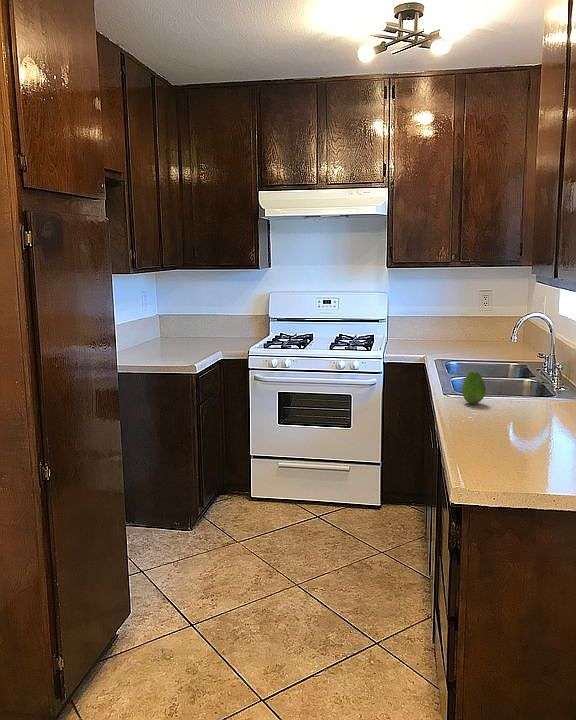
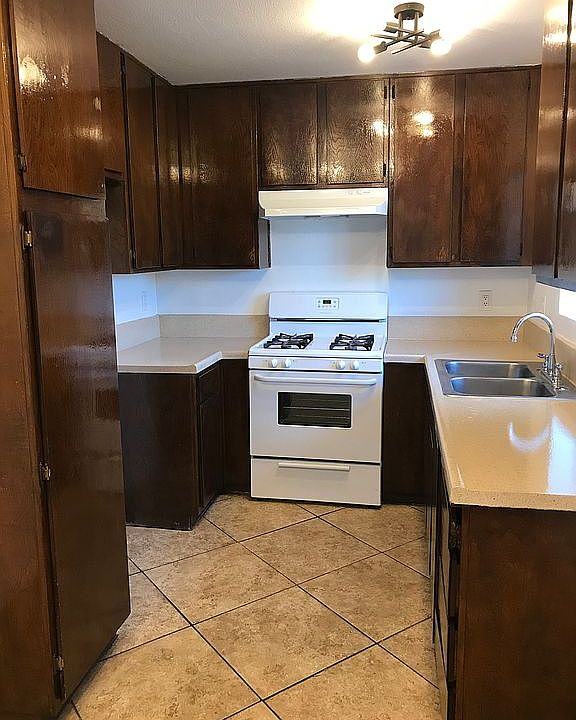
- fruit [462,369,486,405]
